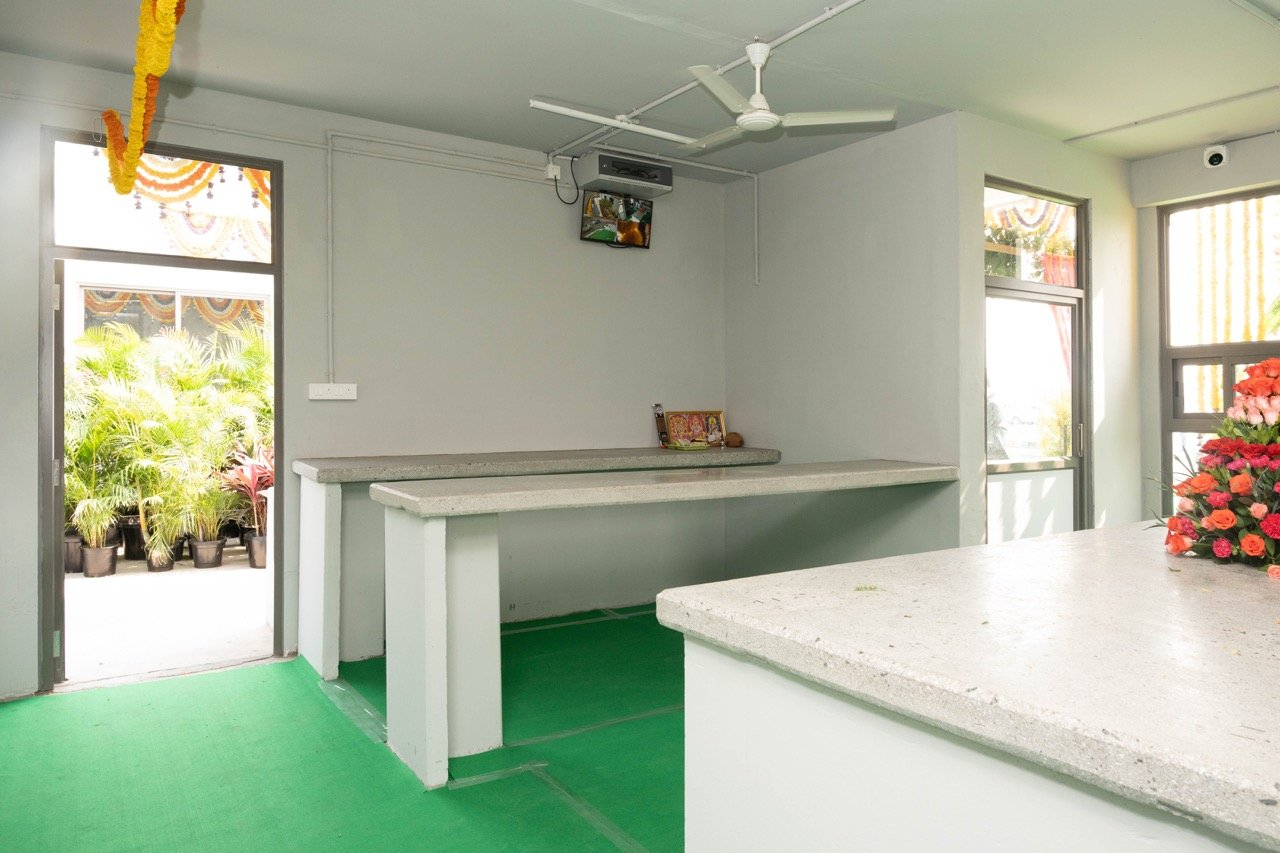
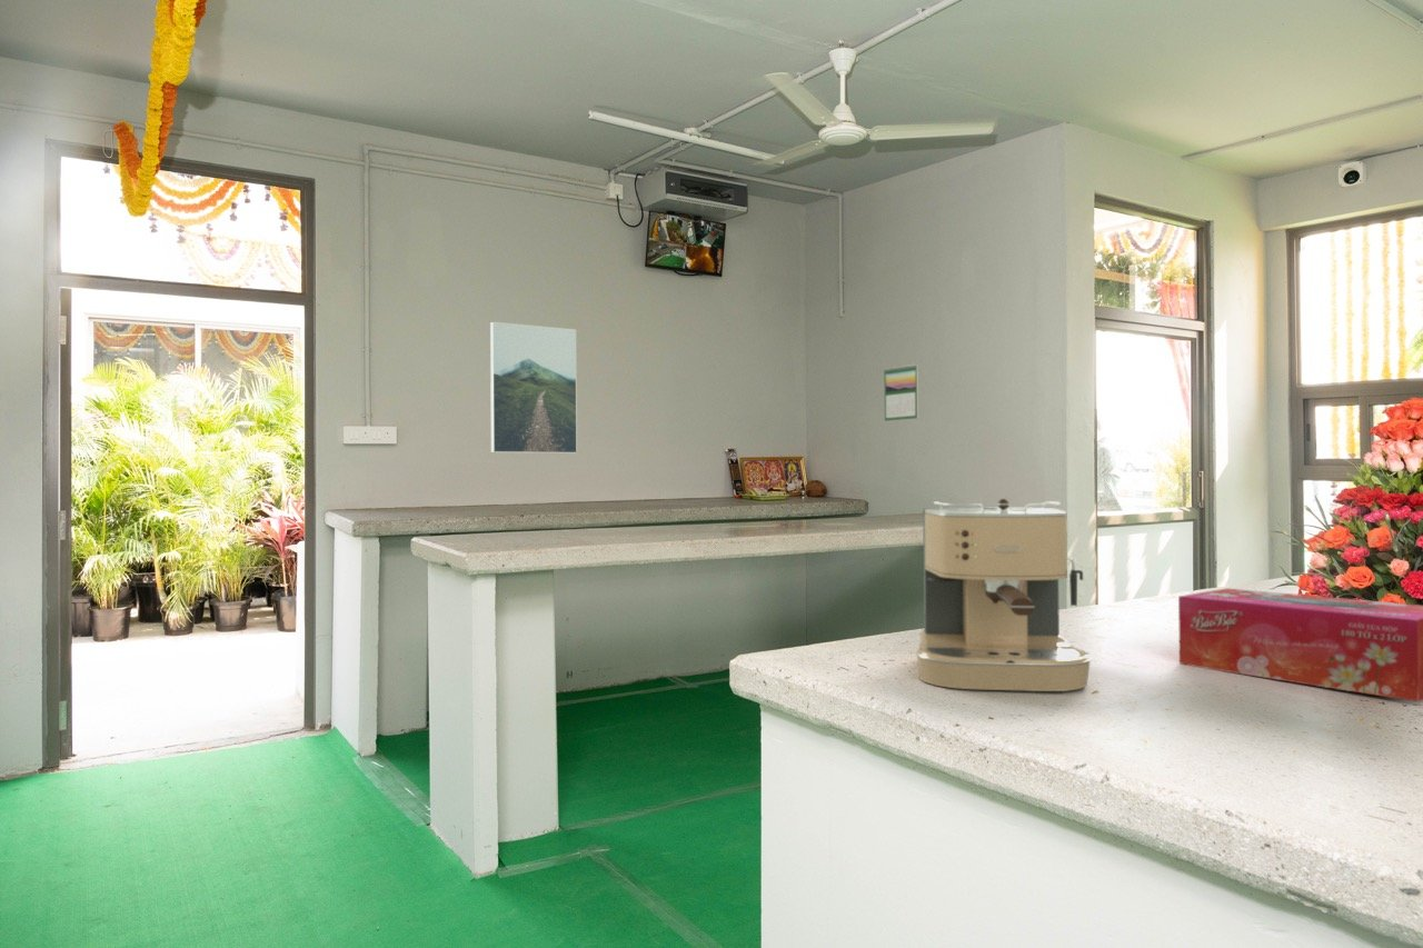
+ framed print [489,321,578,455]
+ calendar [884,363,919,422]
+ coffee maker [915,498,1093,692]
+ tissue box [1177,587,1423,702]
